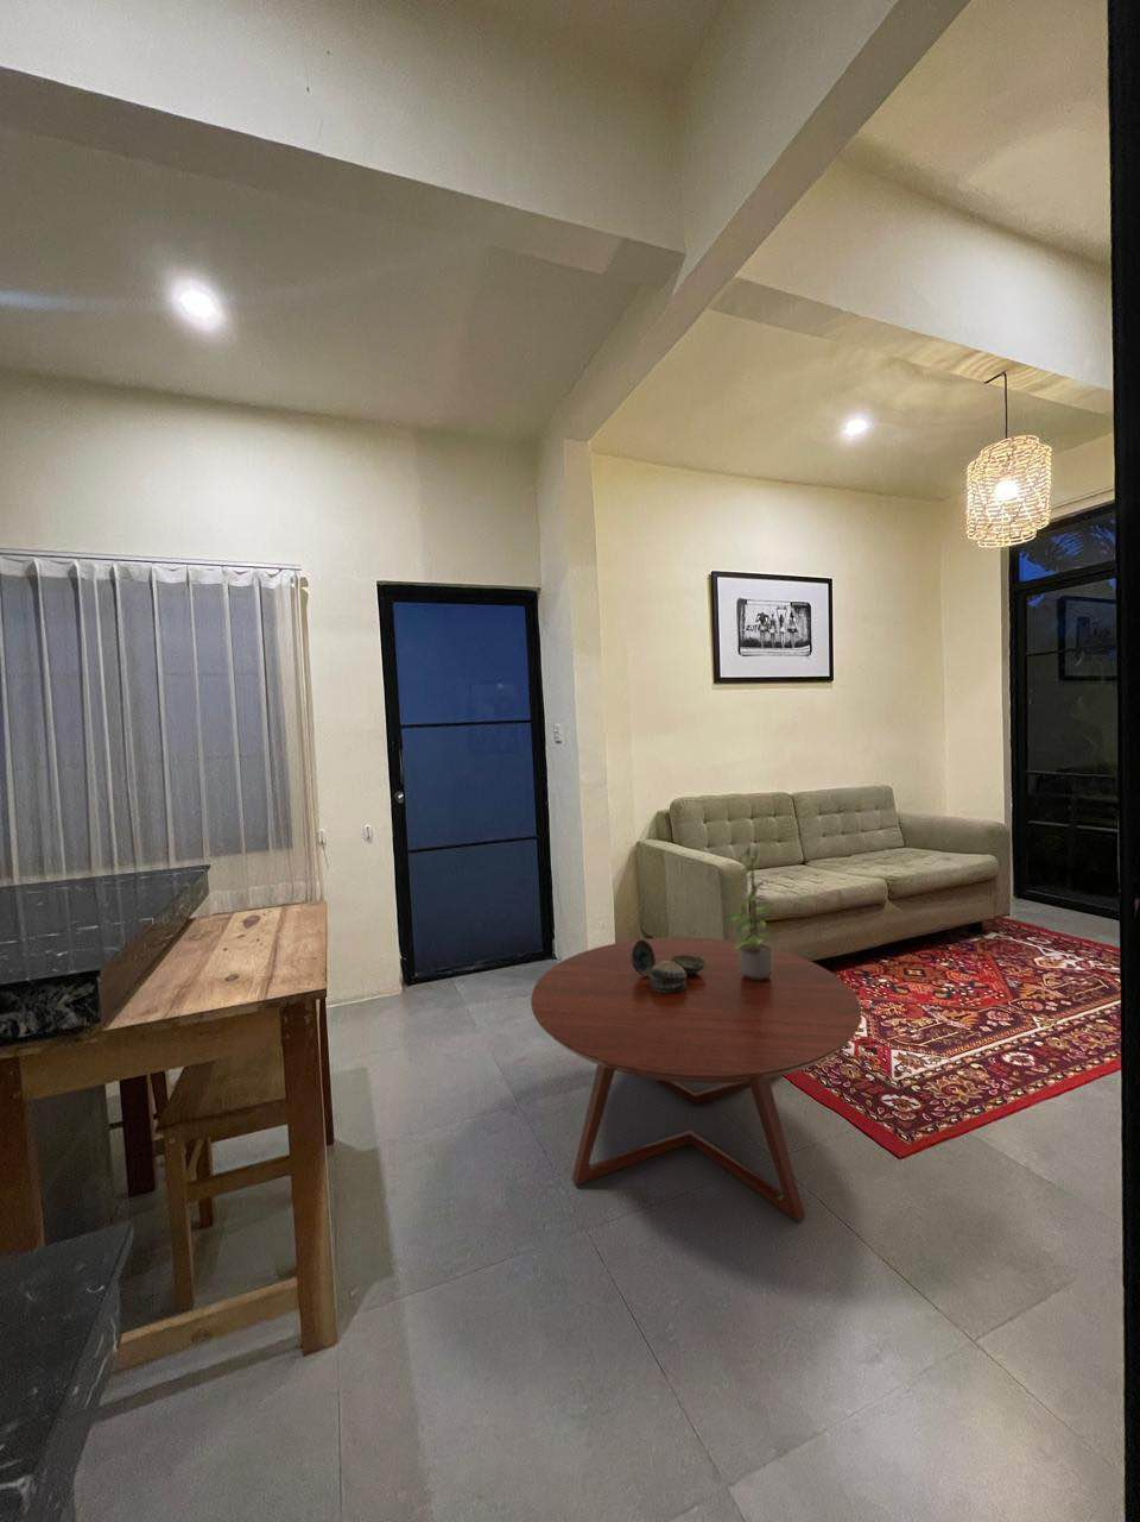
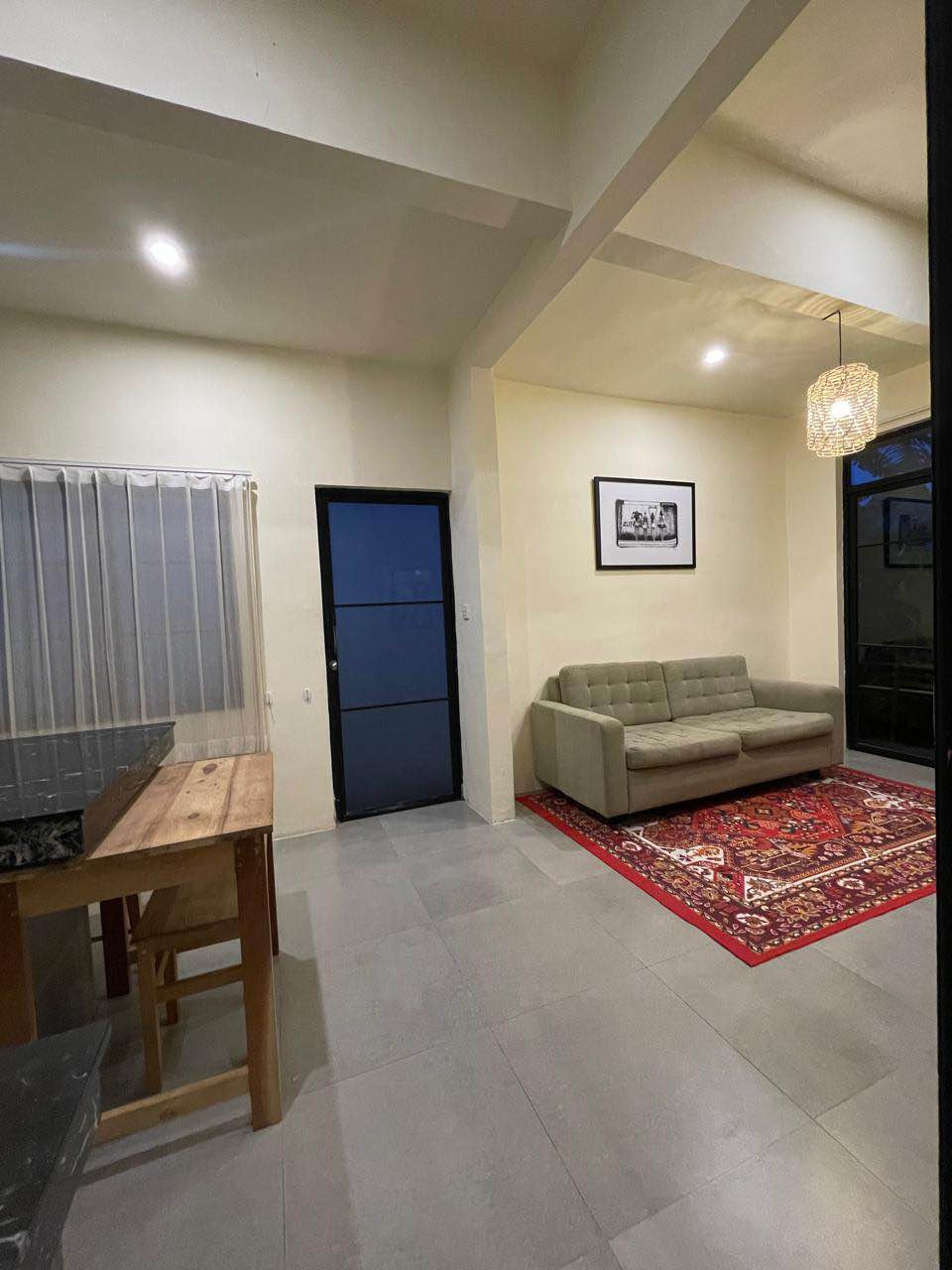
- decorative bowl [631,938,705,992]
- coffee table [529,936,862,1224]
- potted plant [726,842,774,980]
